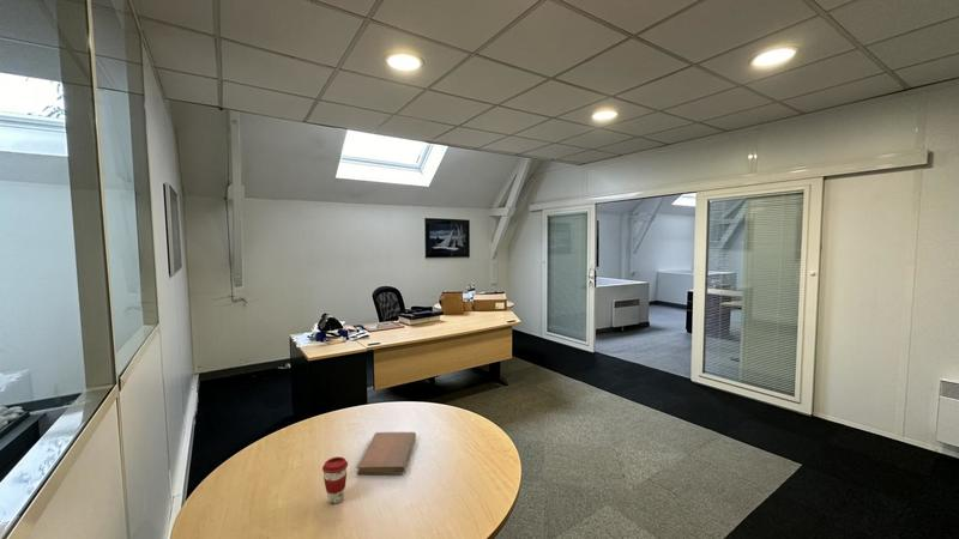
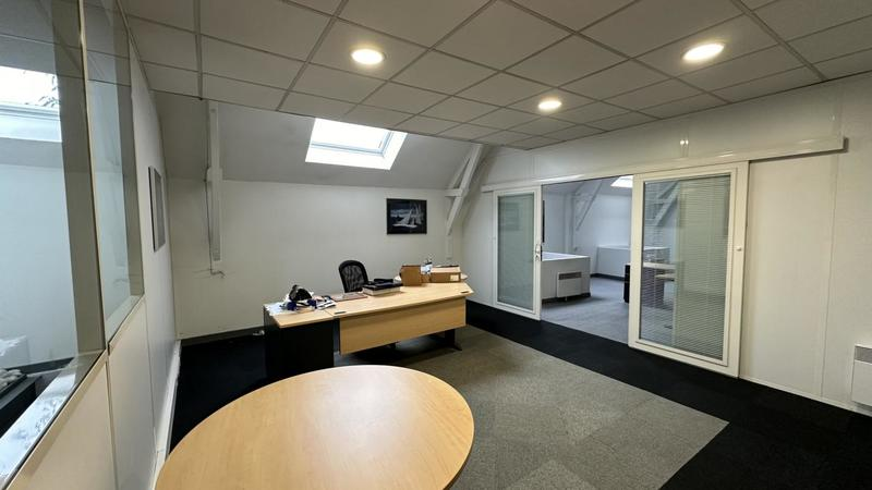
- notebook [356,431,417,476]
- coffee cup [321,456,349,504]
